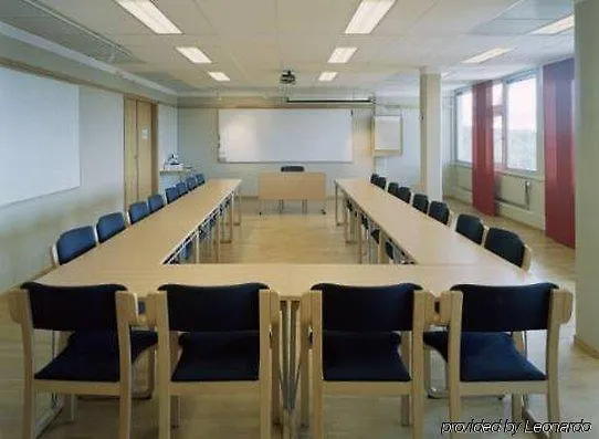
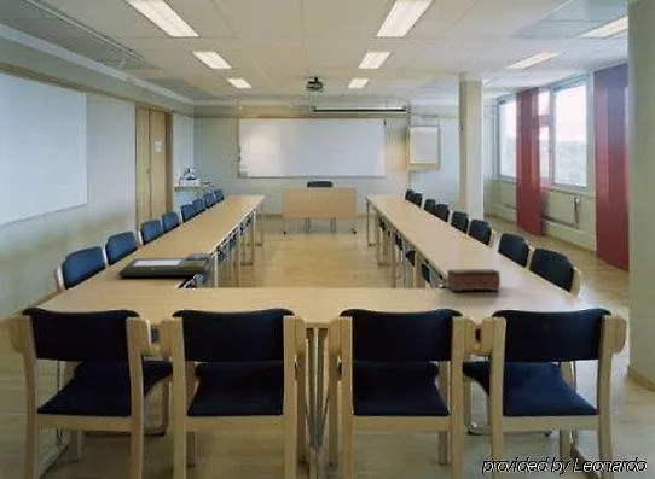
+ tissue box [446,268,502,292]
+ document tray [117,252,213,278]
